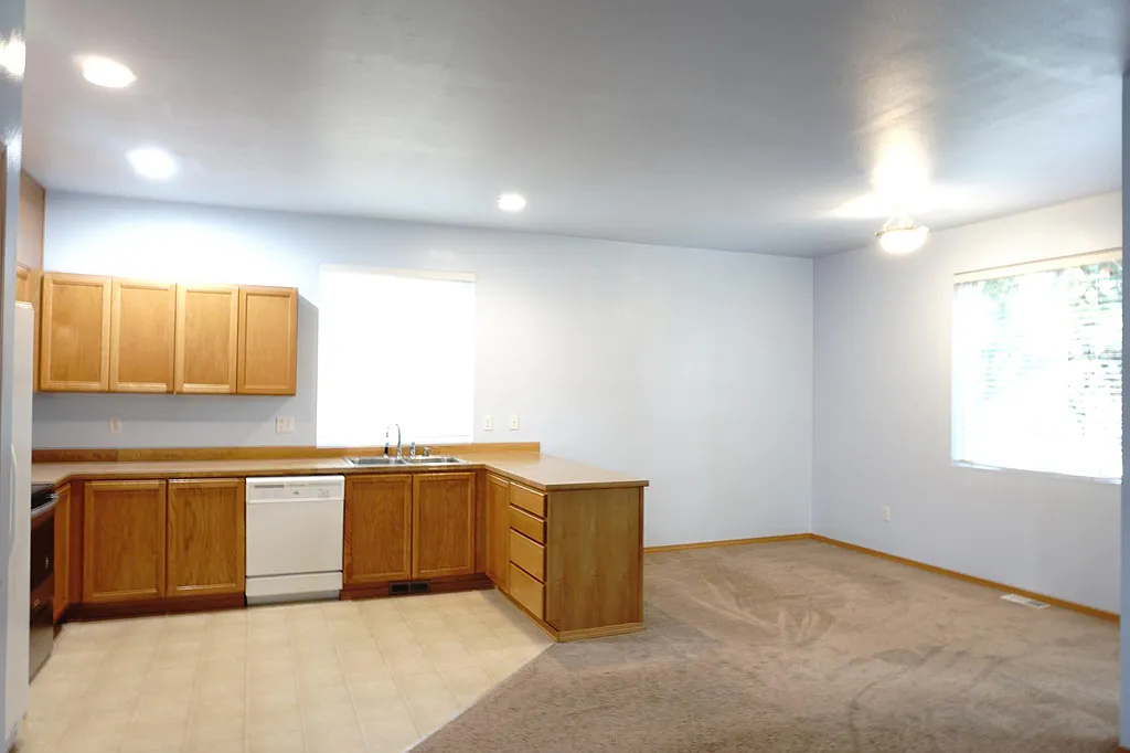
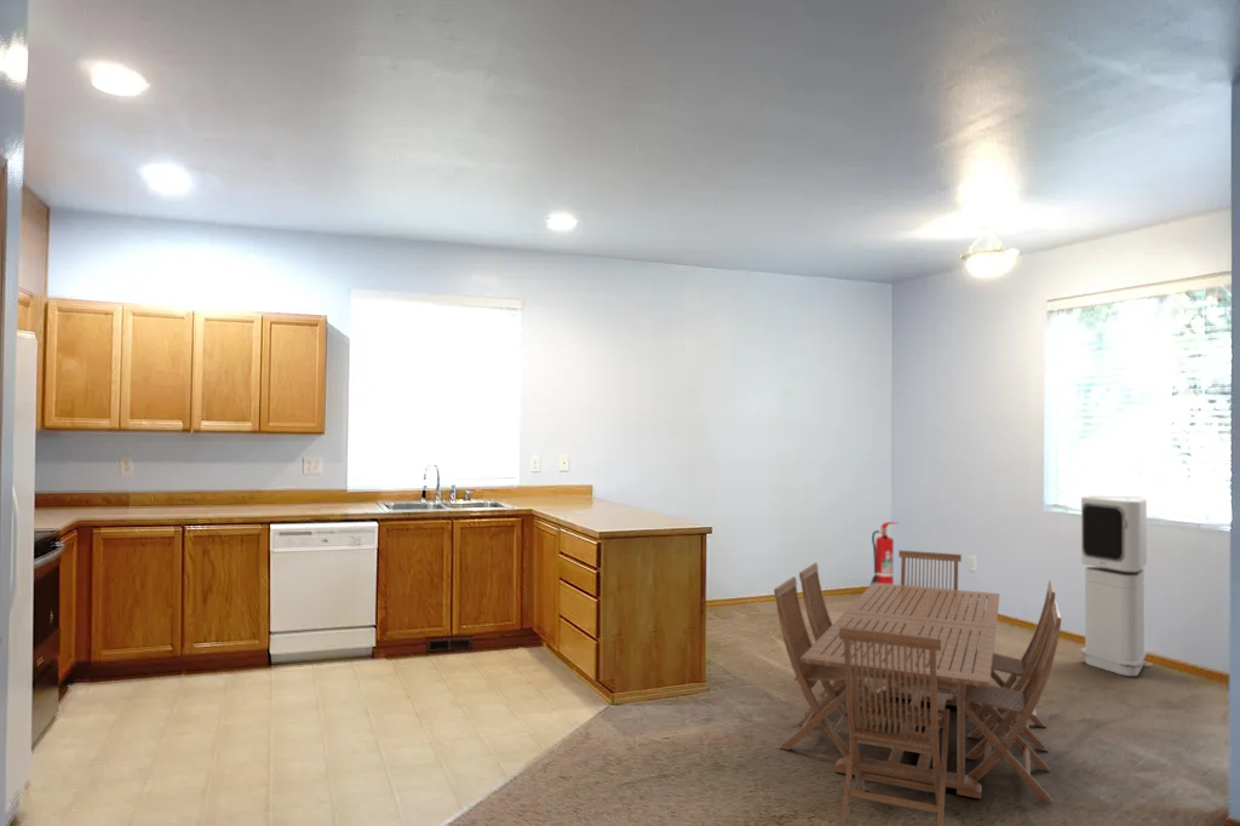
+ air purifier [1080,495,1148,677]
+ fire extinguisher [868,521,900,587]
+ dining set [773,549,1062,826]
